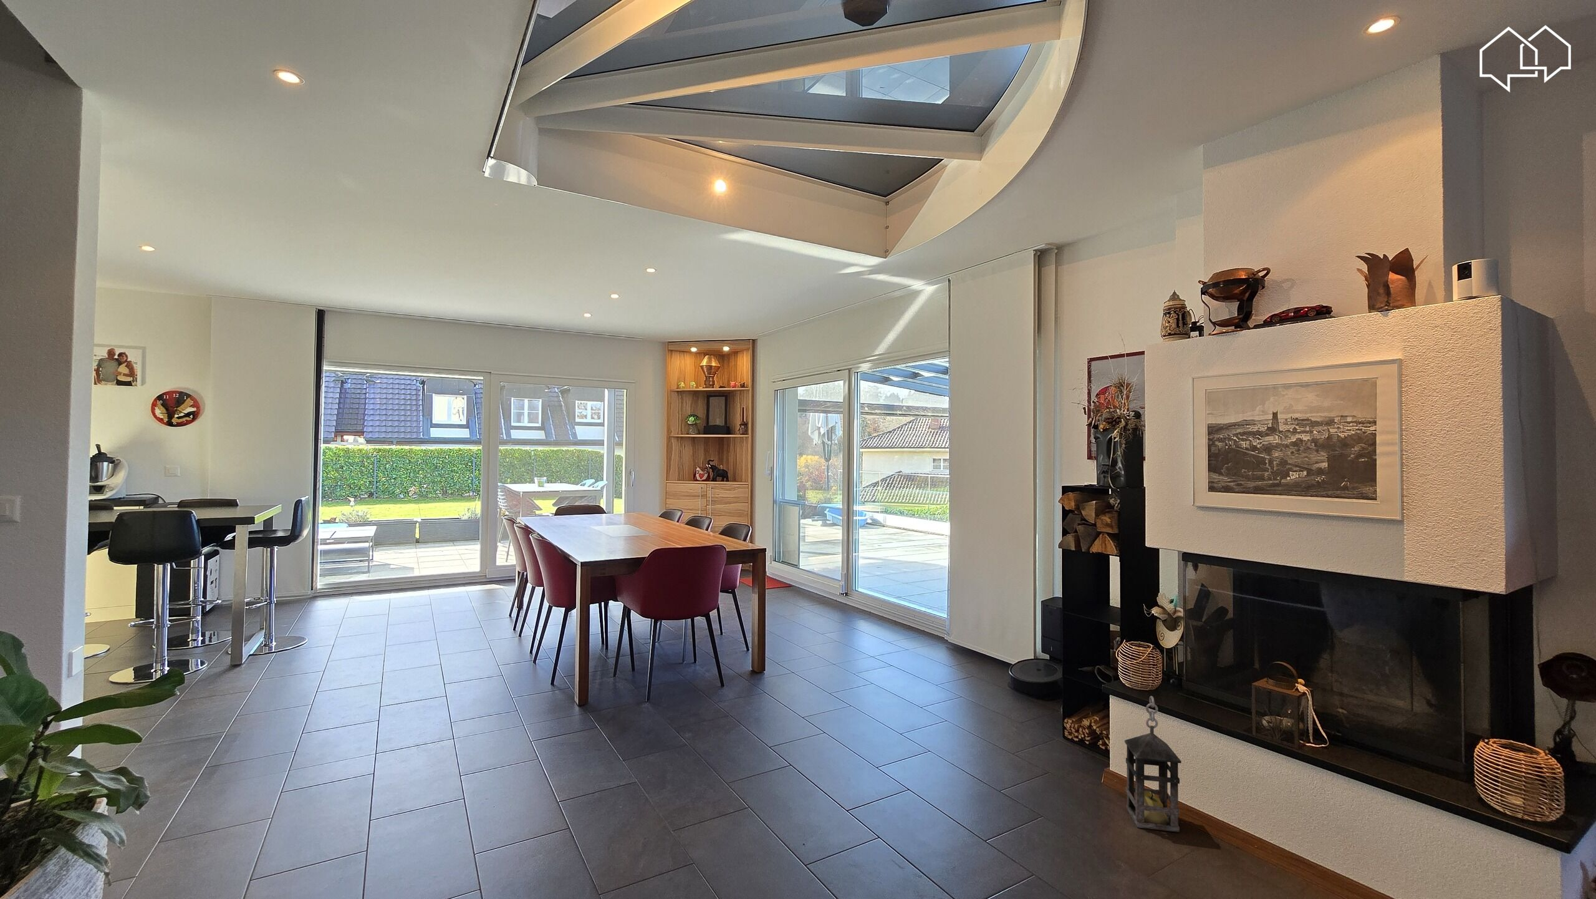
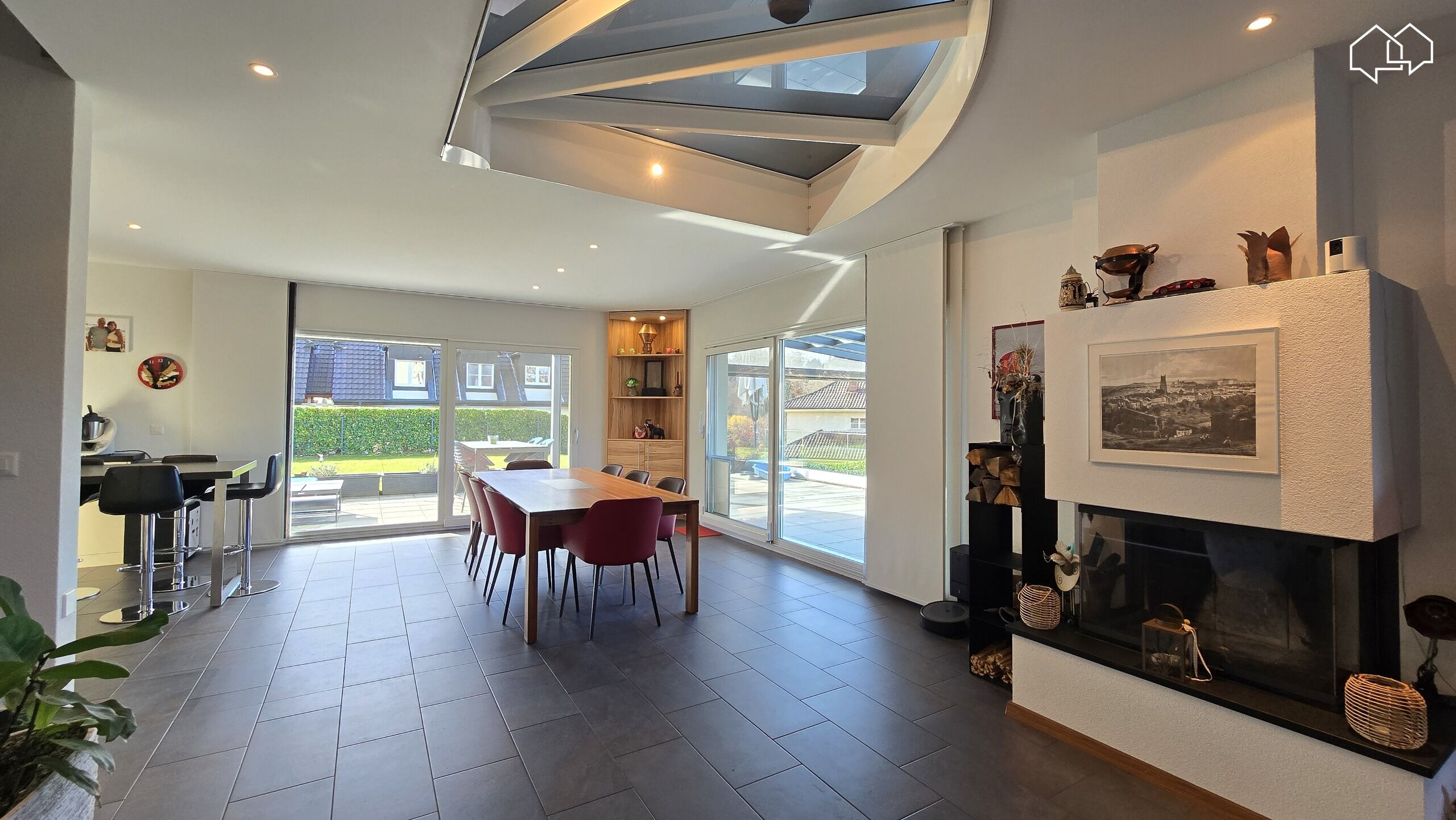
- lantern [1124,695,1182,833]
